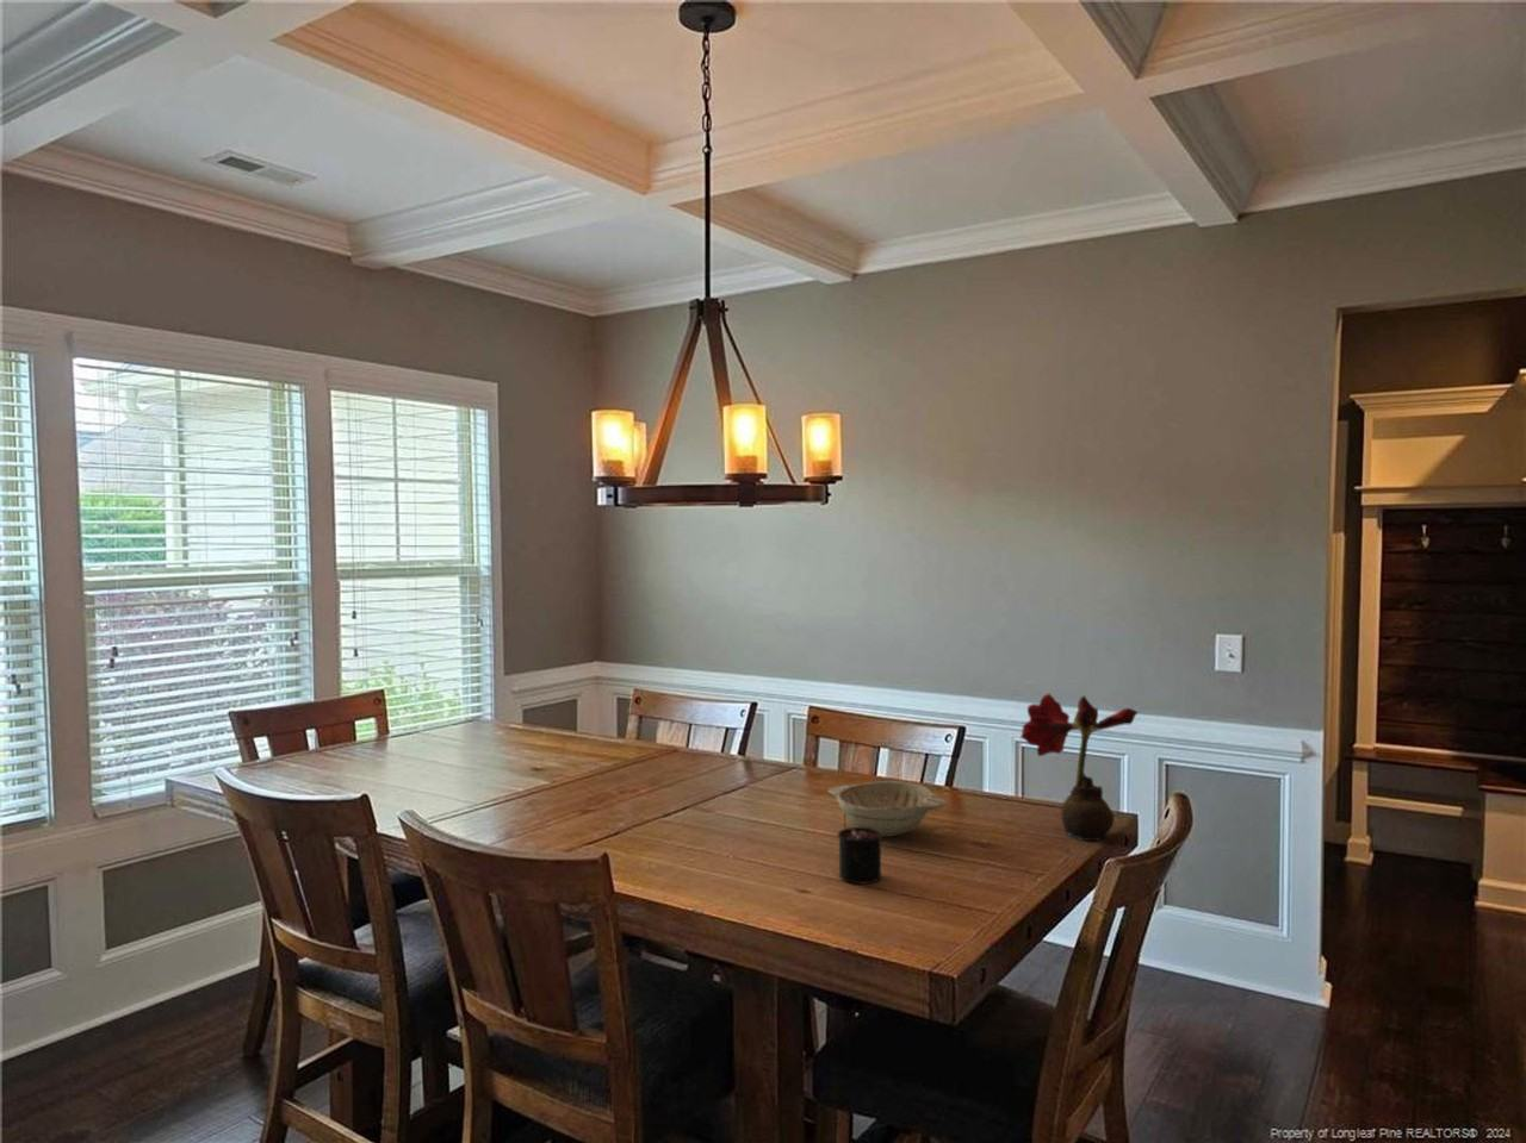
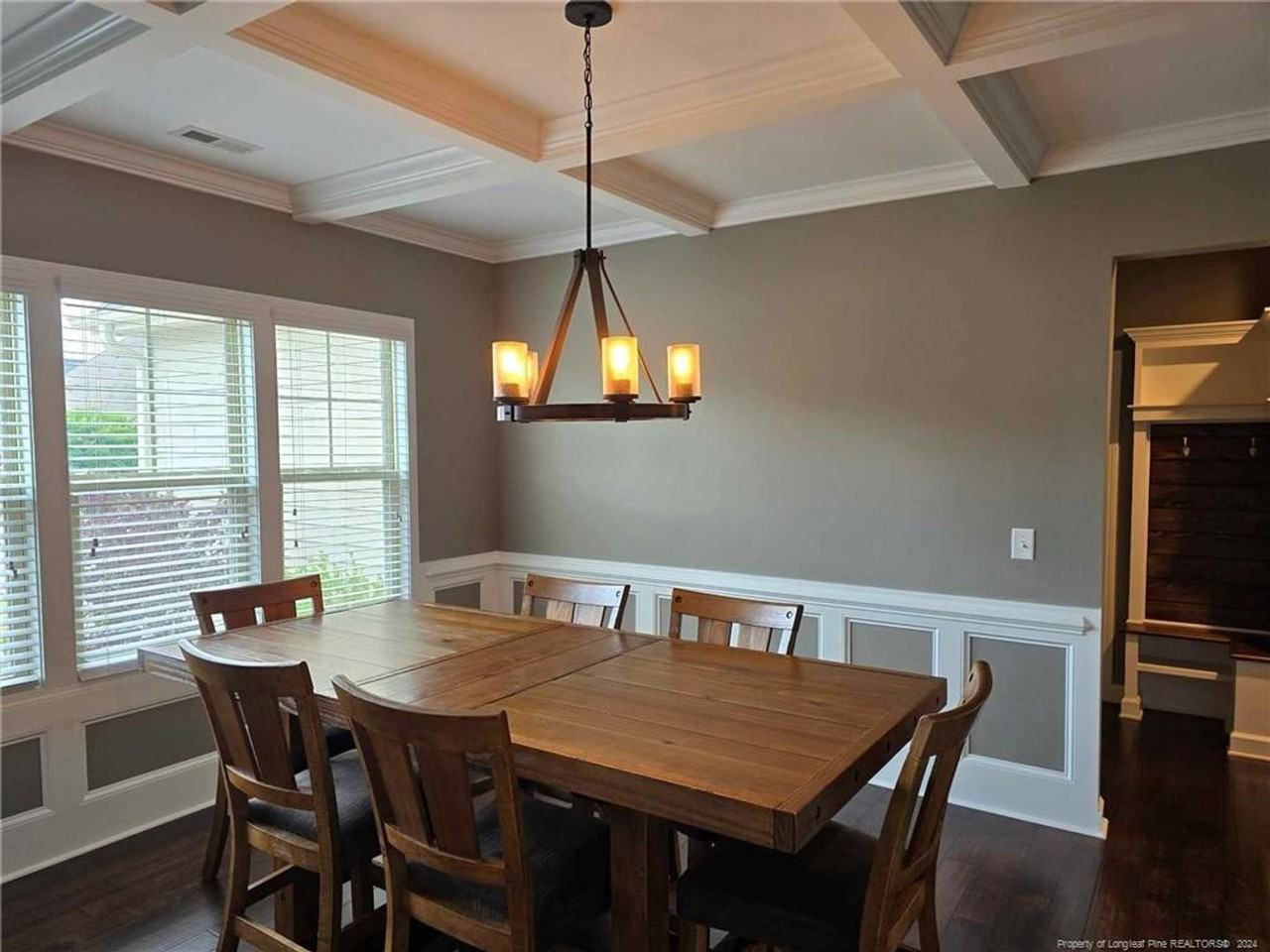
- candle [836,813,883,885]
- decorative bowl [828,780,948,837]
- flower [1019,692,1140,842]
